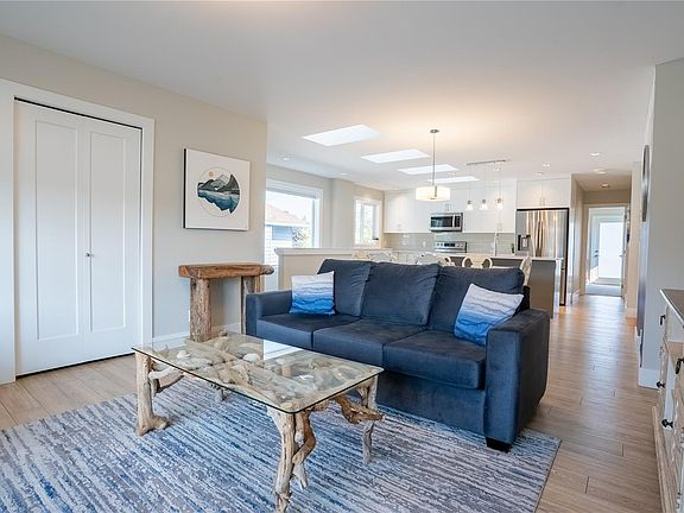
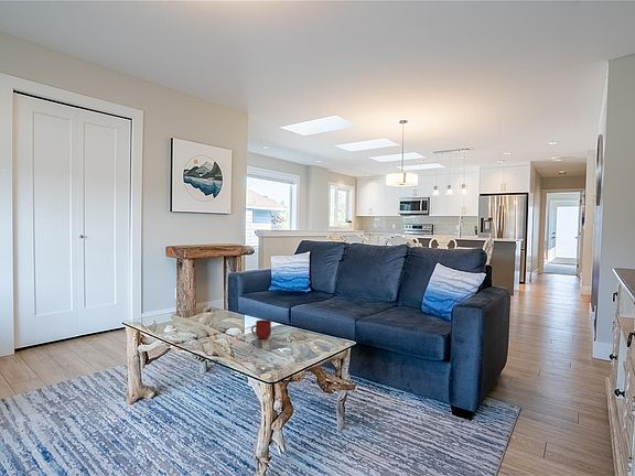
+ mug [250,318,272,340]
